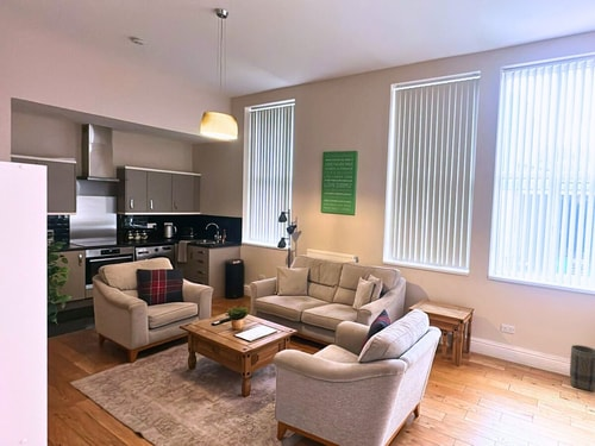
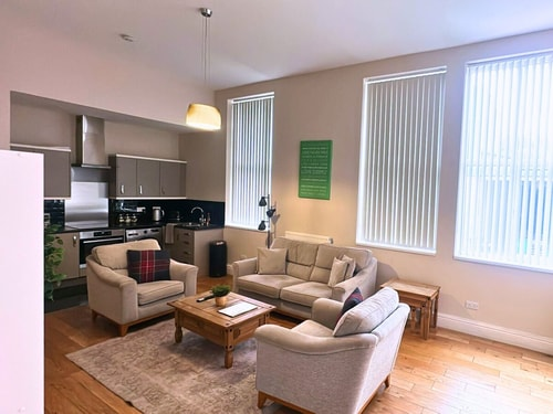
- basket [569,344,595,392]
